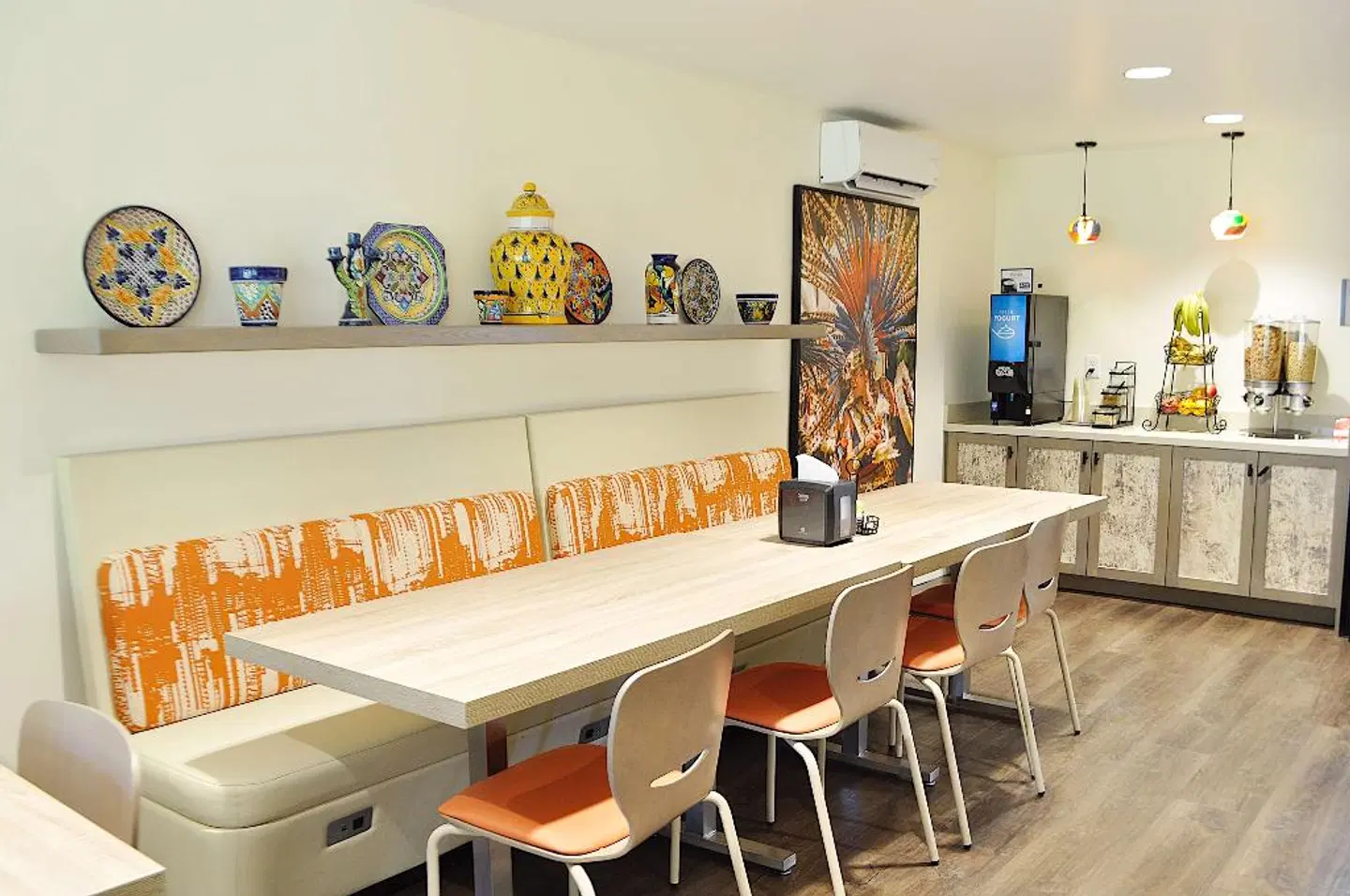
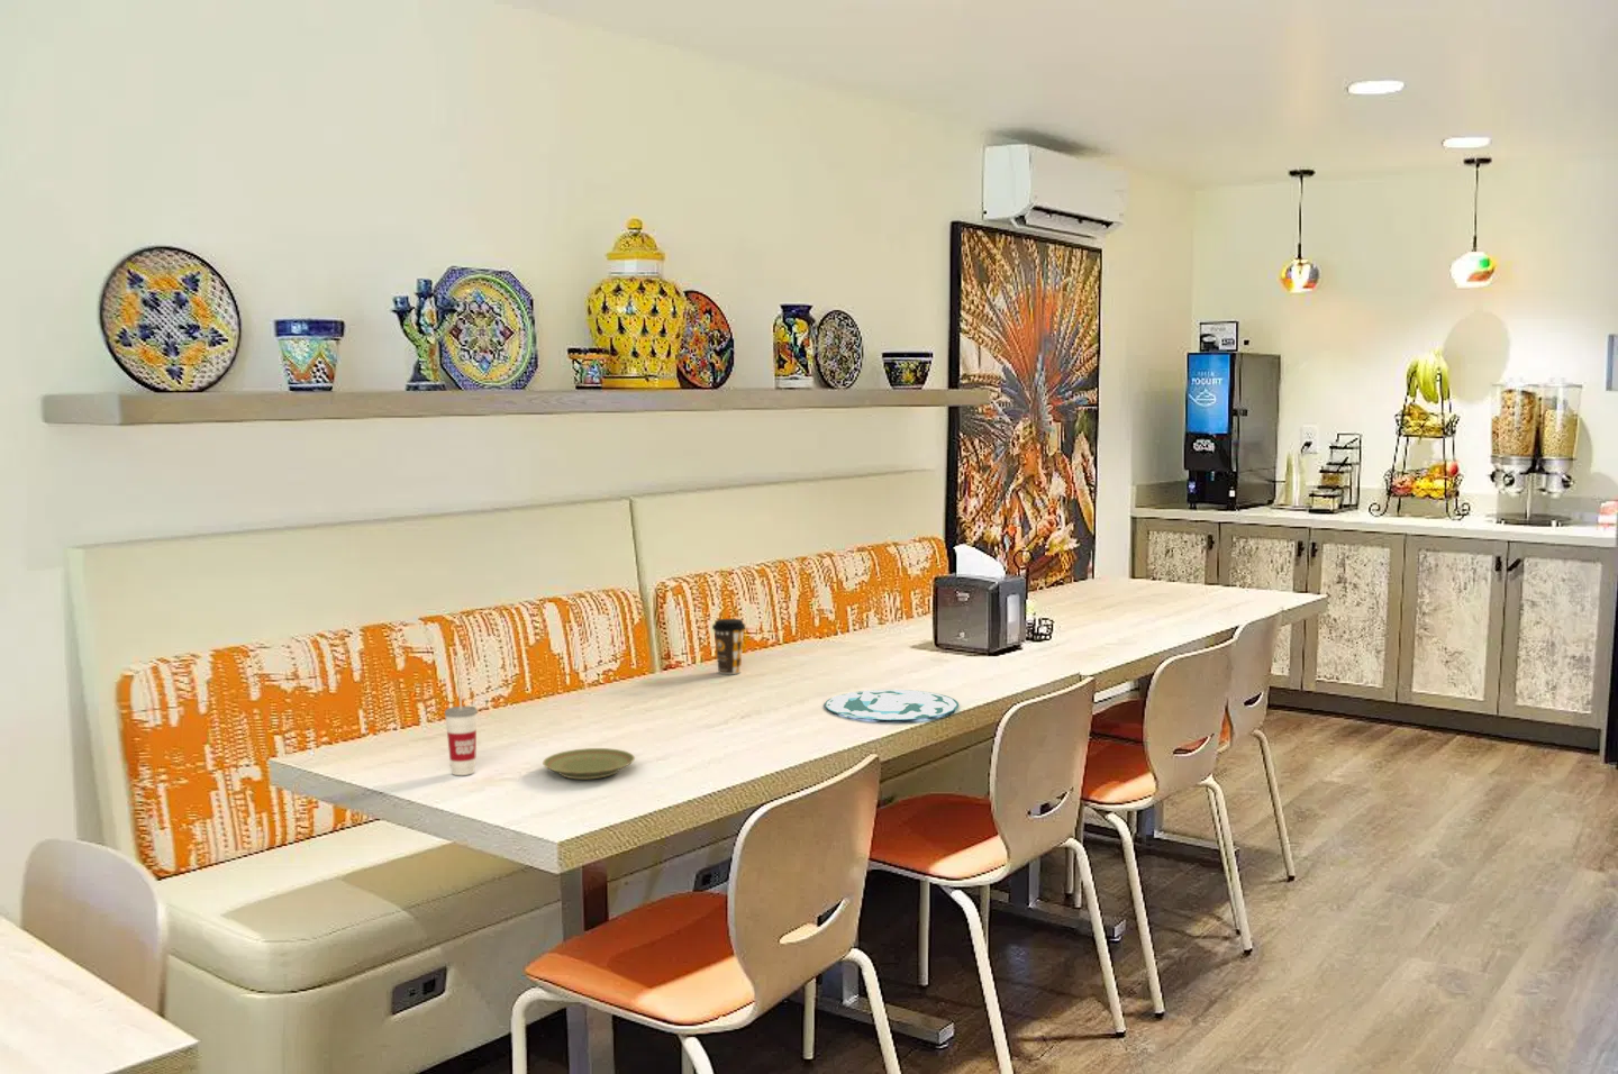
+ coffee cup [711,617,747,675]
+ plate [823,689,960,722]
+ plate [542,747,636,779]
+ cup [443,688,478,777]
